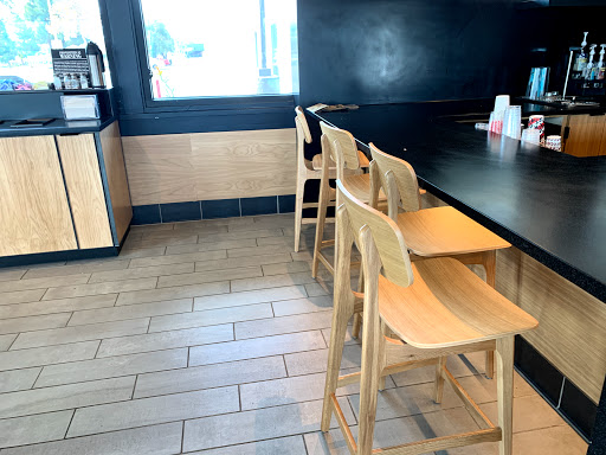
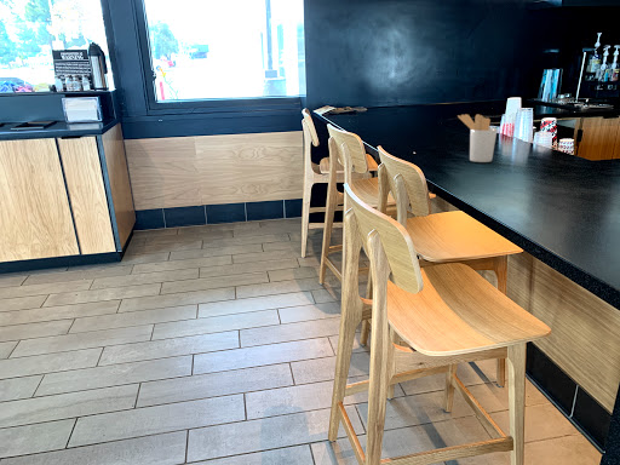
+ utensil holder [457,113,498,163]
